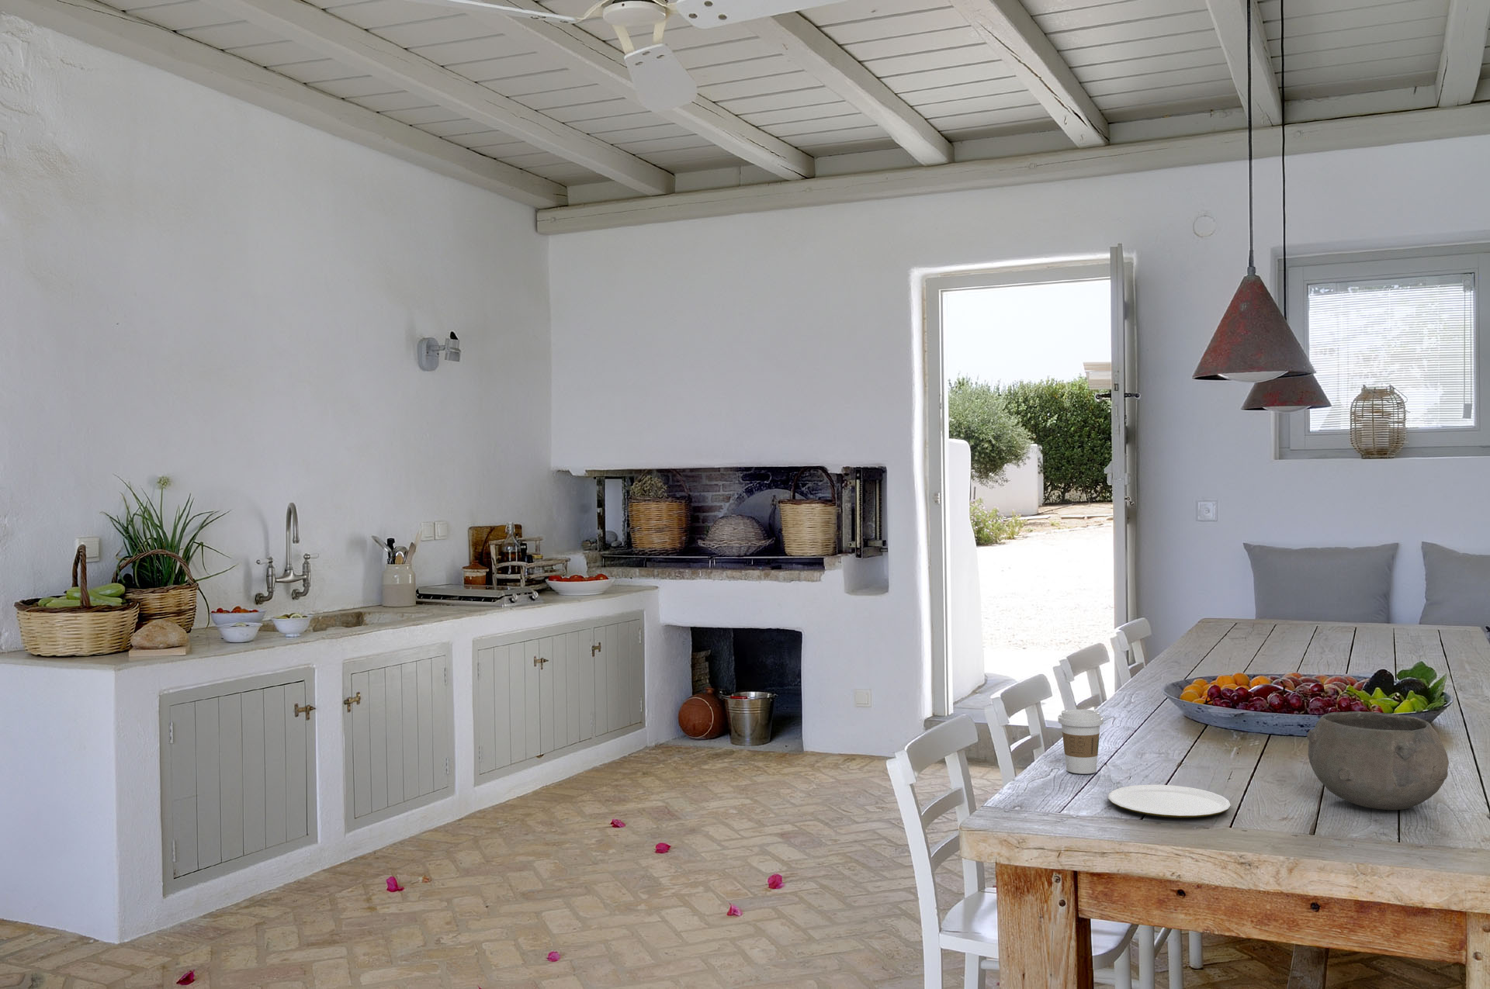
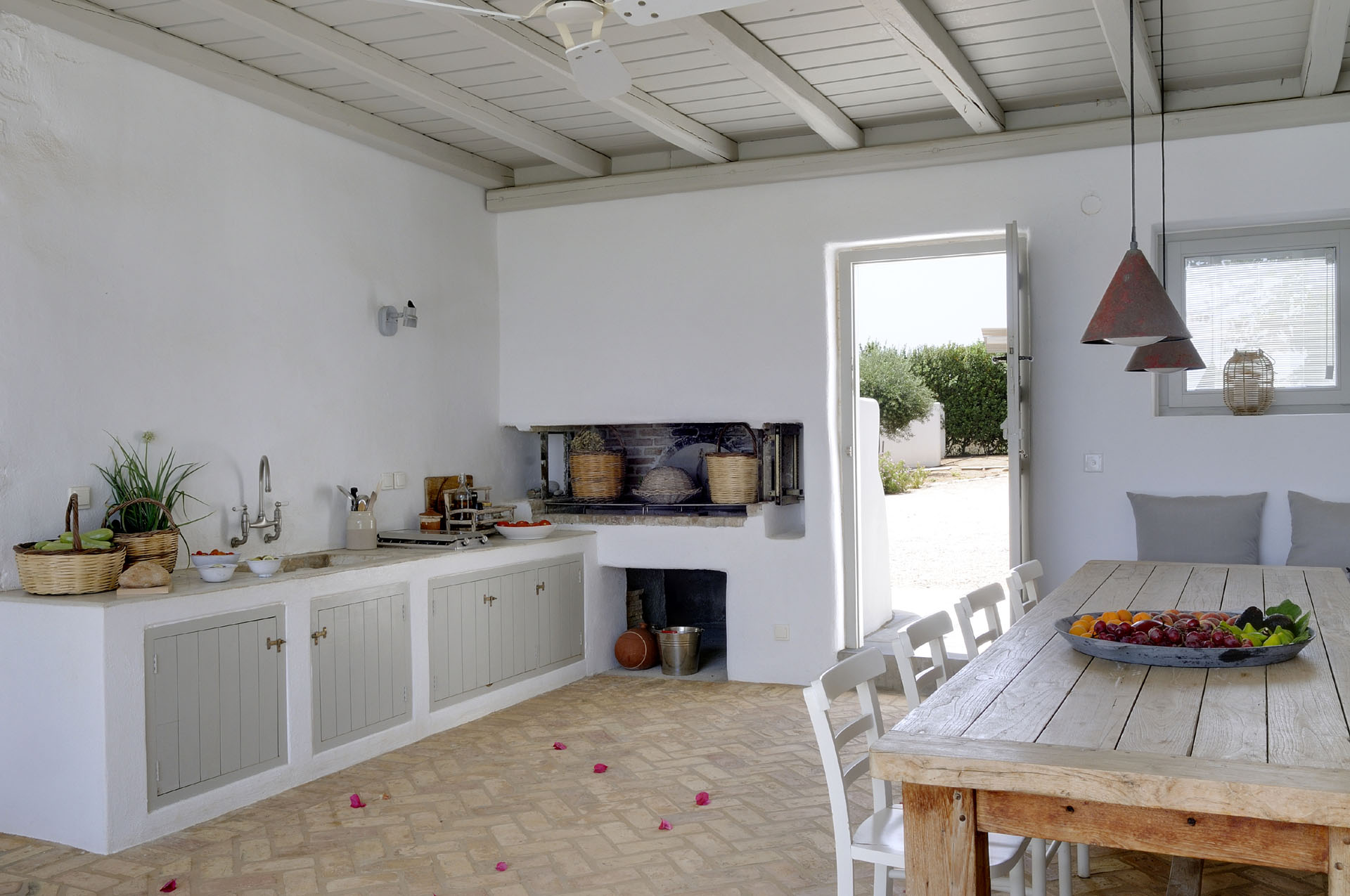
- bowl [1306,711,1449,810]
- plate [1107,784,1232,818]
- coffee cup [1057,709,1105,775]
